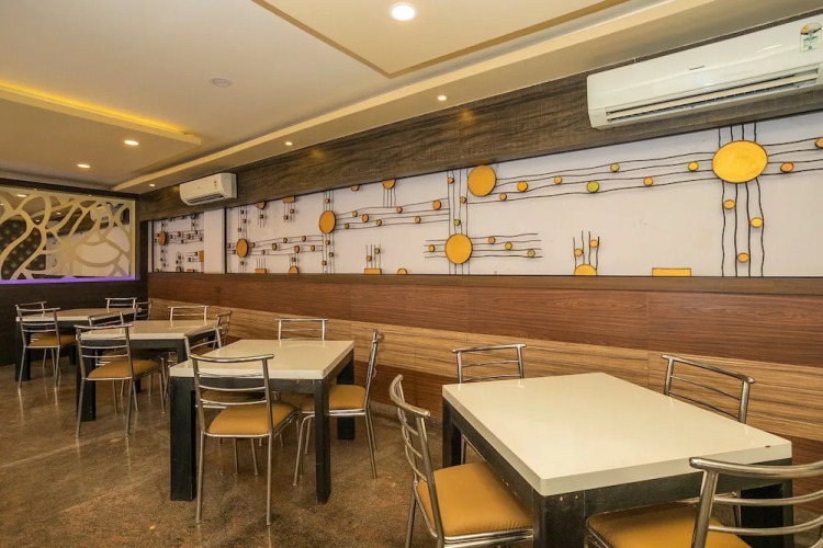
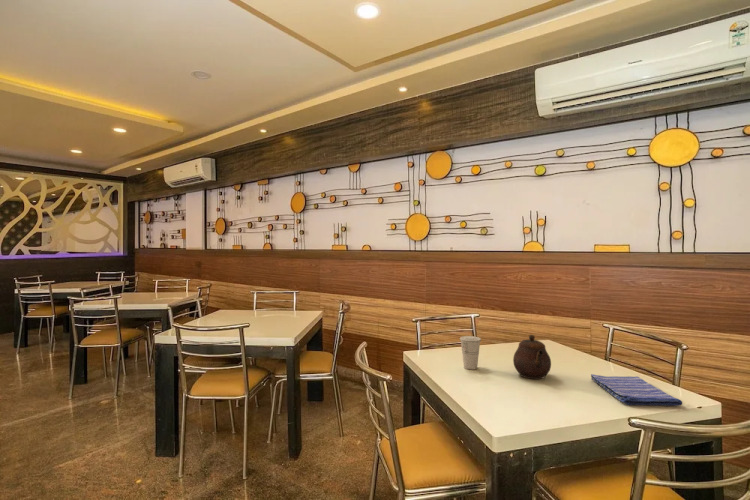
+ cup [459,335,482,370]
+ teapot [512,334,552,380]
+ dish towel [590,373,683,407]
